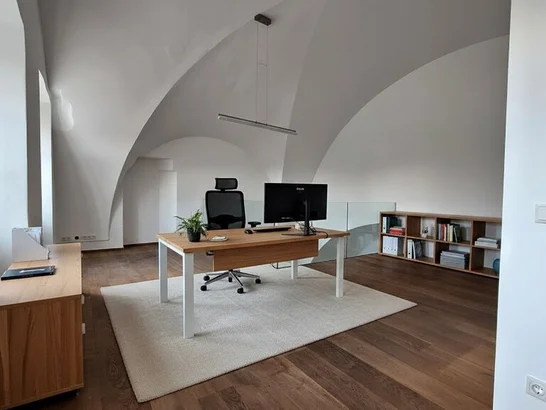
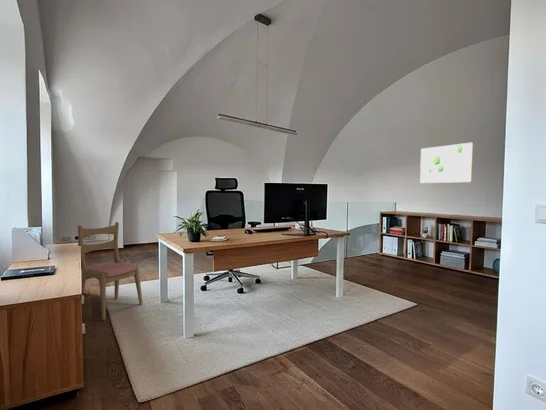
+ dining chair [77,221,144,321]
+ wall art [419,142,474,184]
